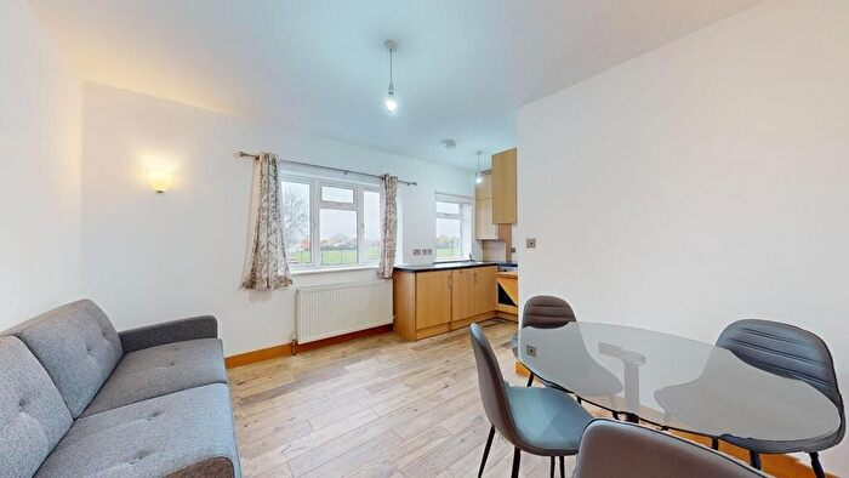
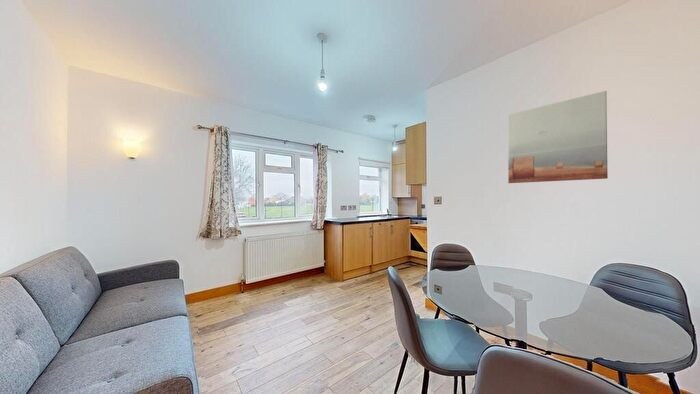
+ wall art [507,90,609,184]
